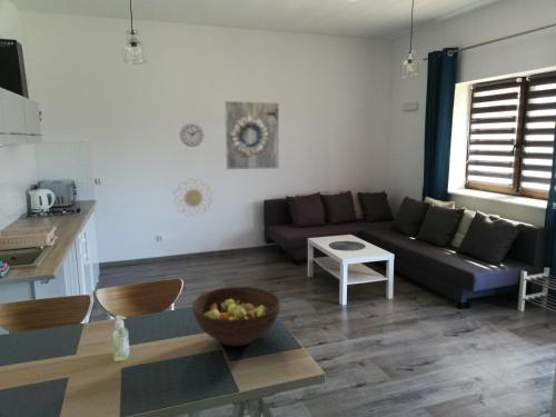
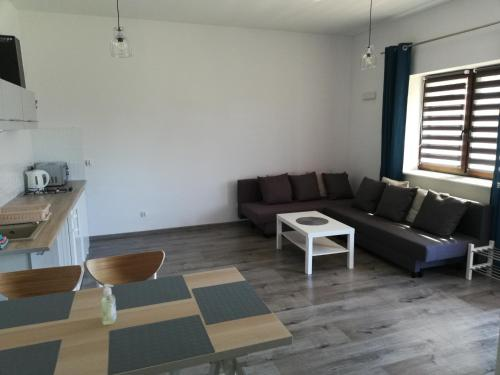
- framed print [224,100,280,171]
- decorative wall piece [172,178,214,218]
- wall clock [179,122,205,148]
- fruit bowl [191,286,281,347]
